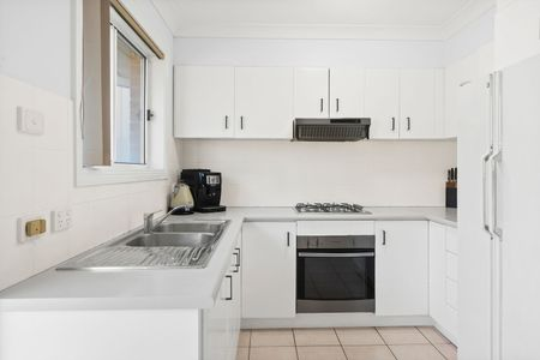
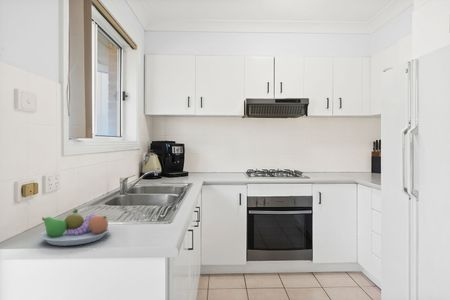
+ fruit bowl [39,208,111,247]
